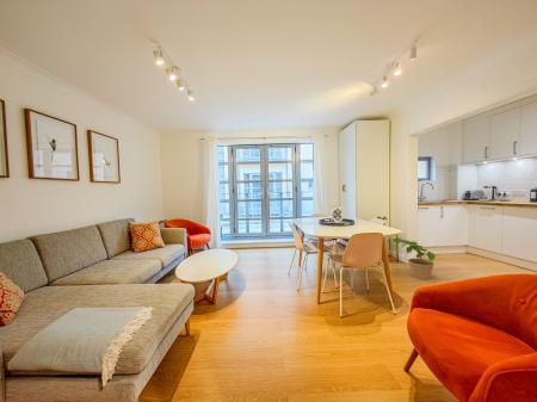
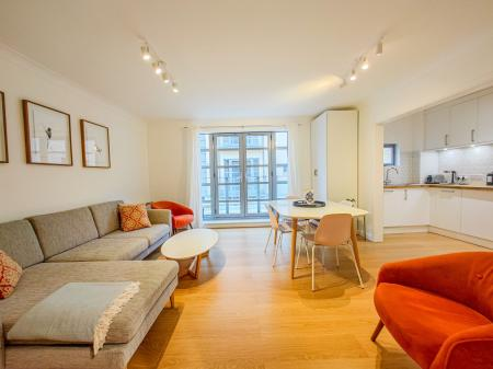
- potted plant [385,236,437,280]
